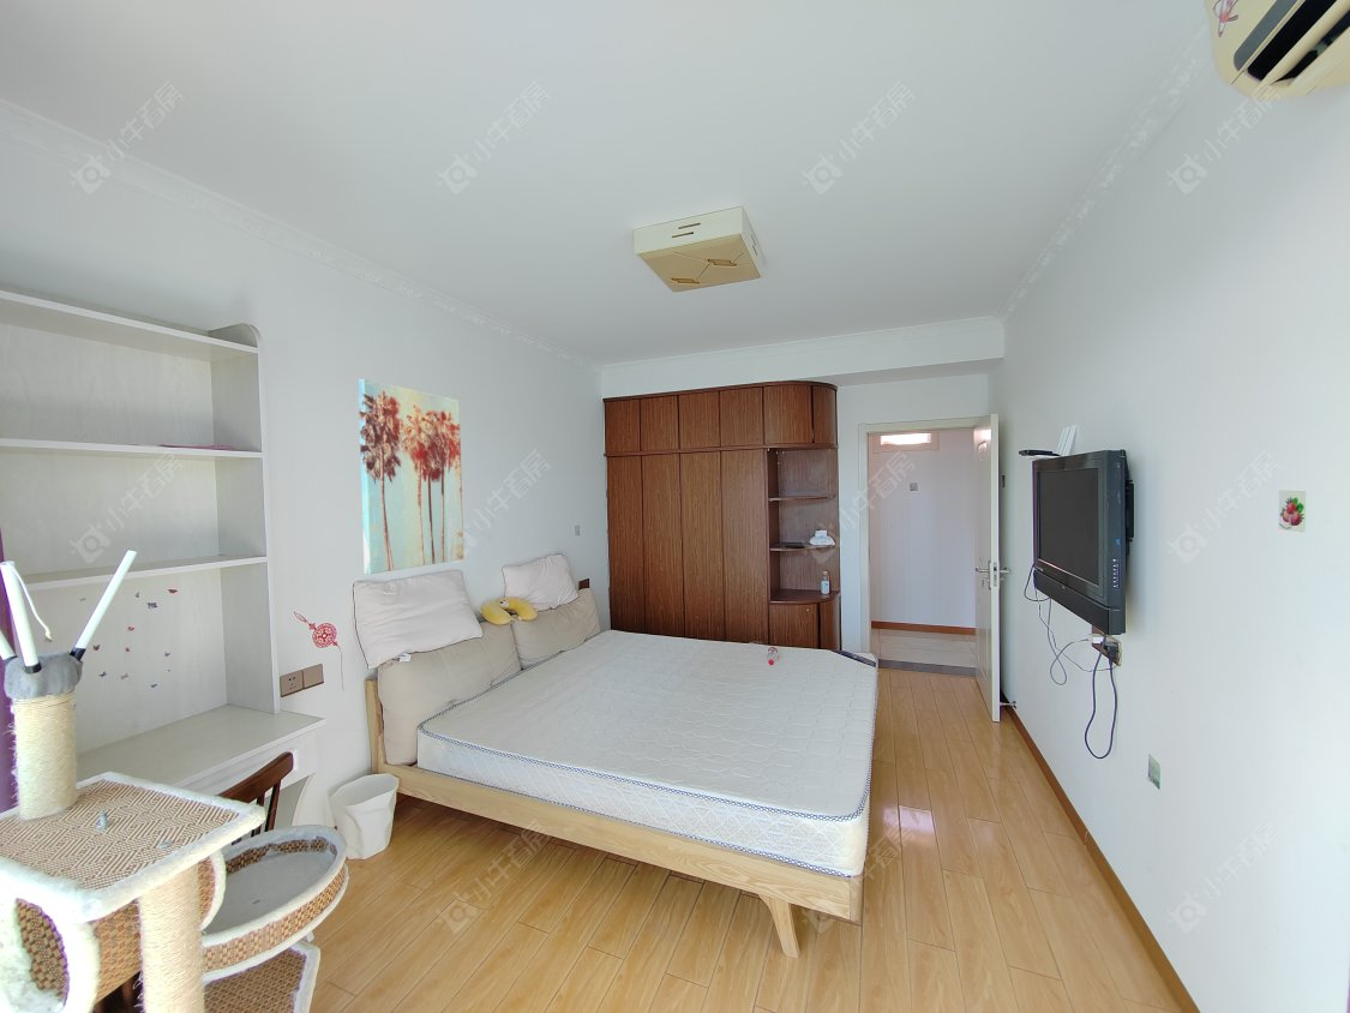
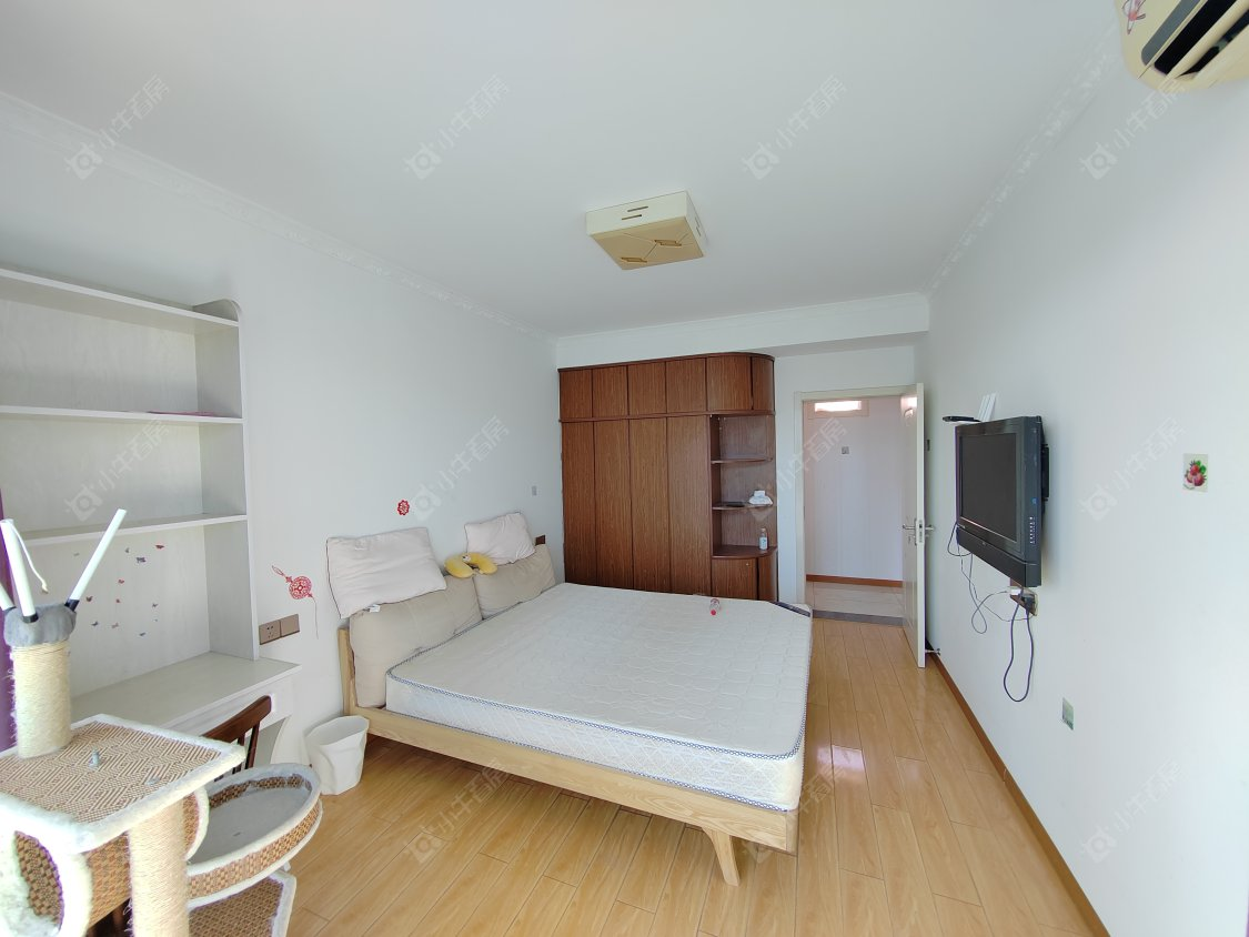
- wall art [358,378,464,575]
